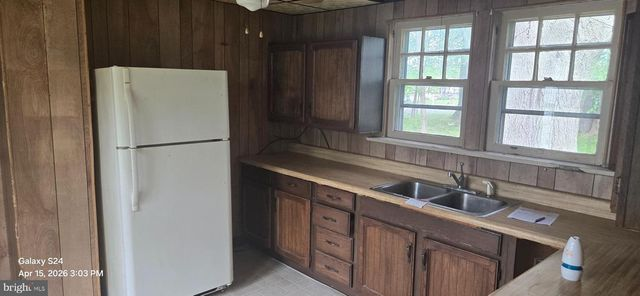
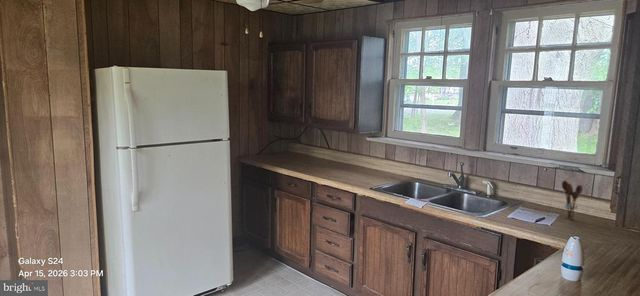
+ utensil holder [561,179,584,220]
